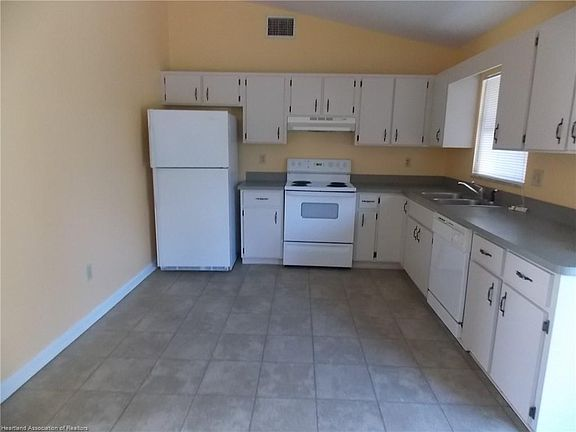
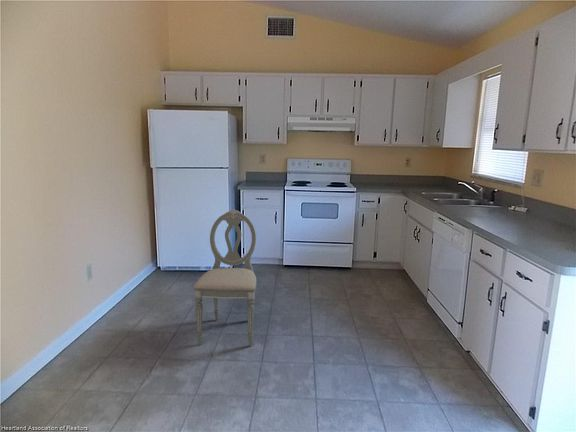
+ dining chair [193,208,258,347]
